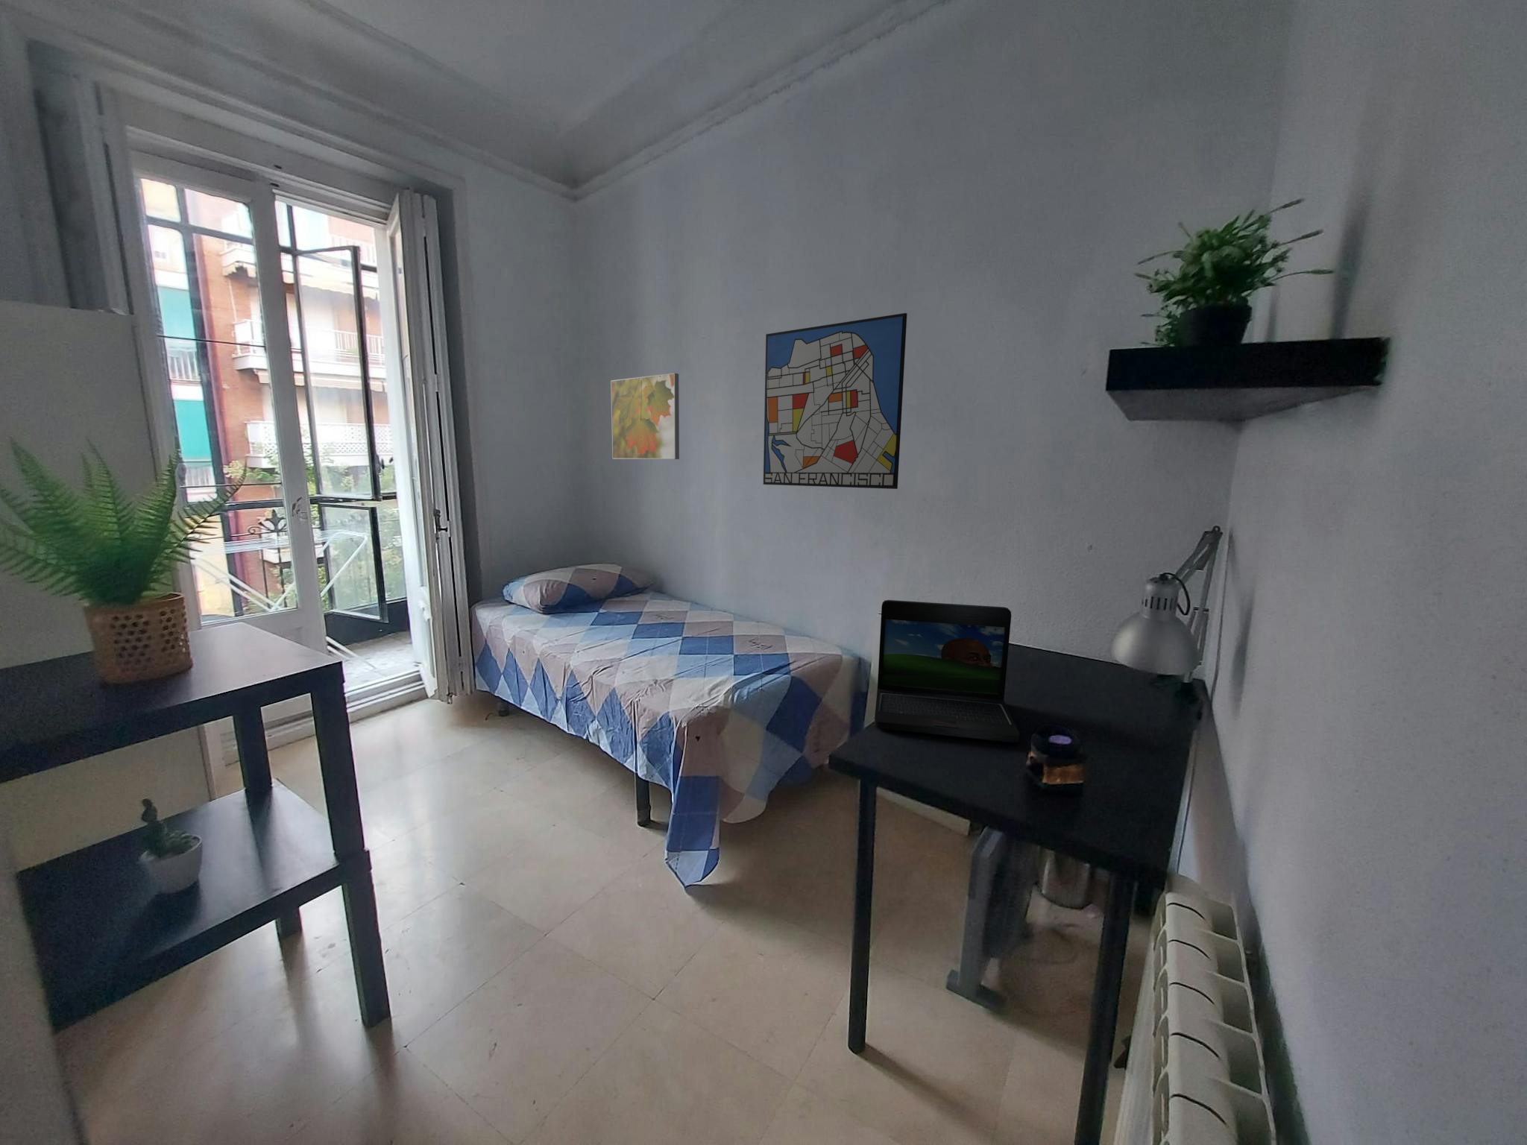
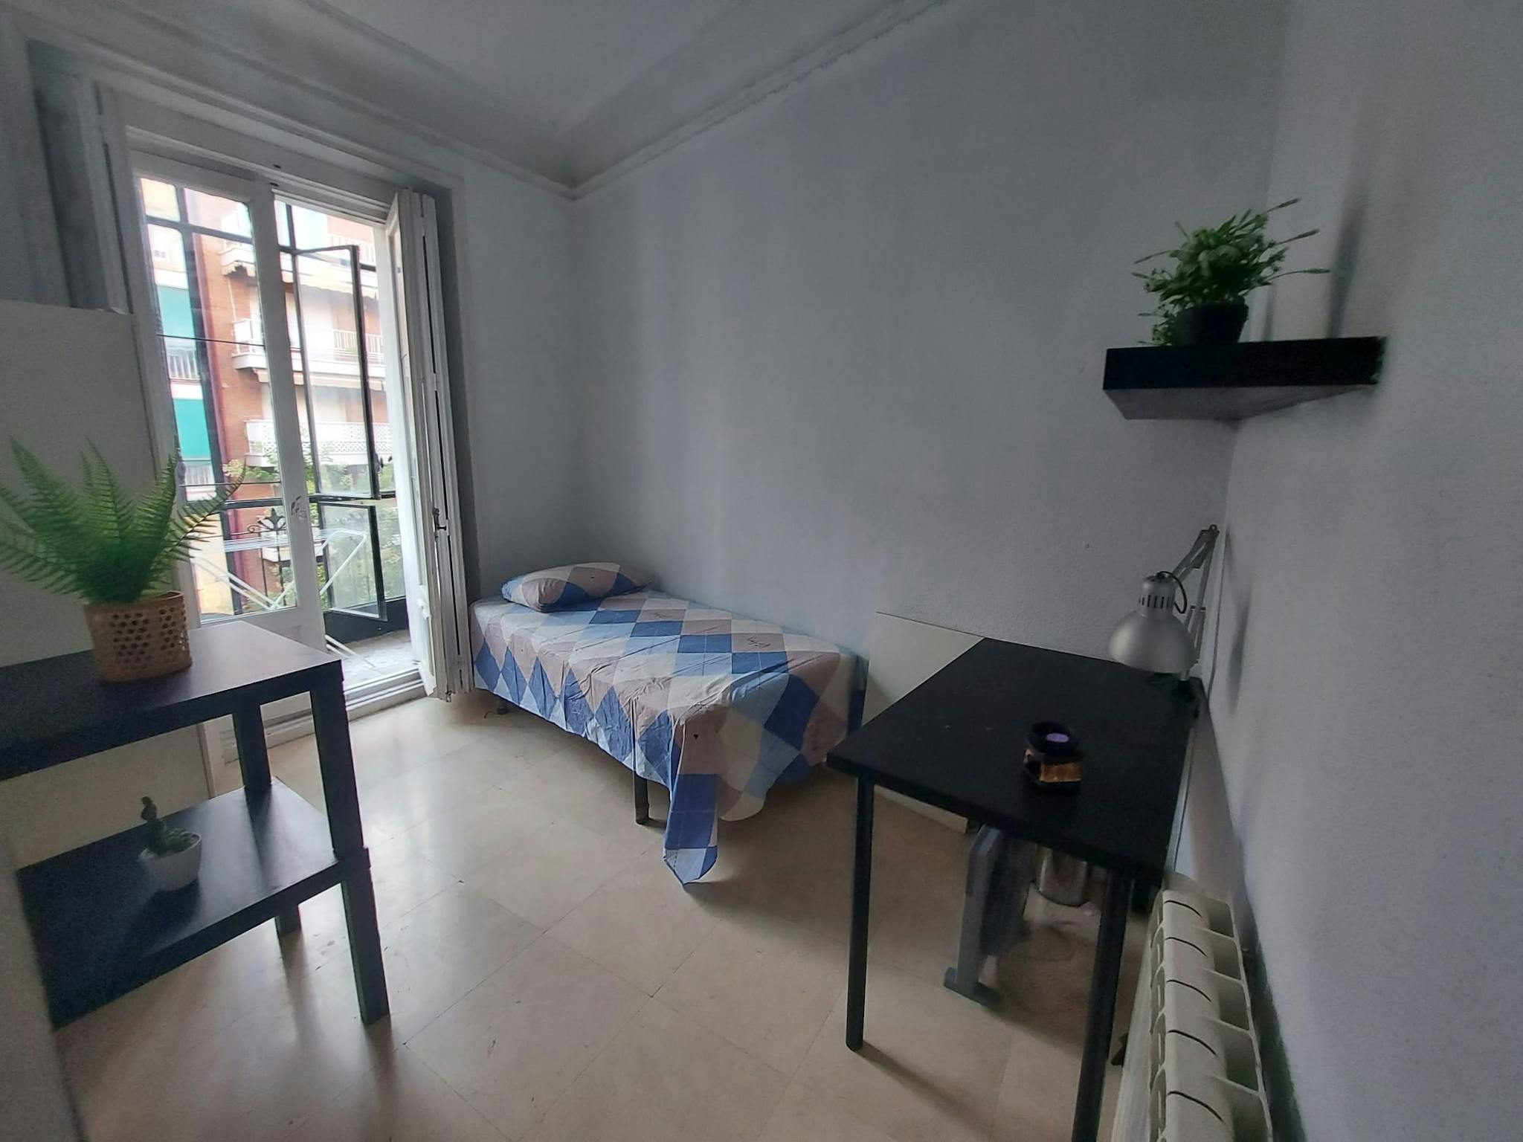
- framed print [610,373,681,459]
- wall art [762,313,908,490]
- laptop [874,599,1020,743]
